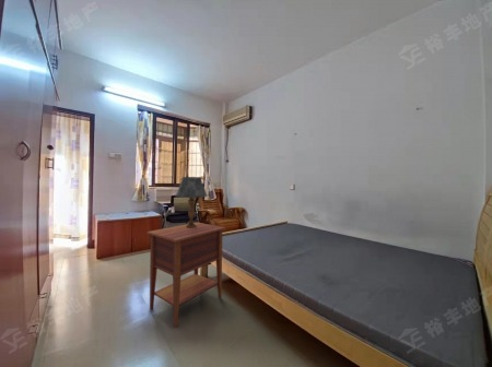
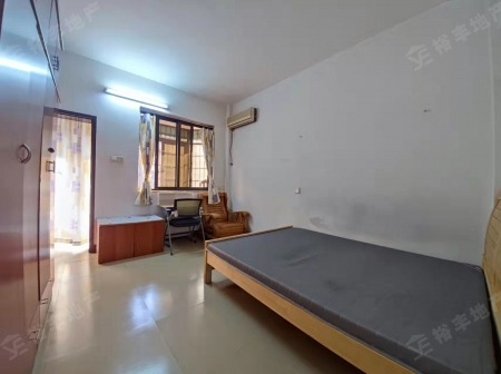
- nightstand [145,222,227,329]
- table lamp [175,176,209,228]
